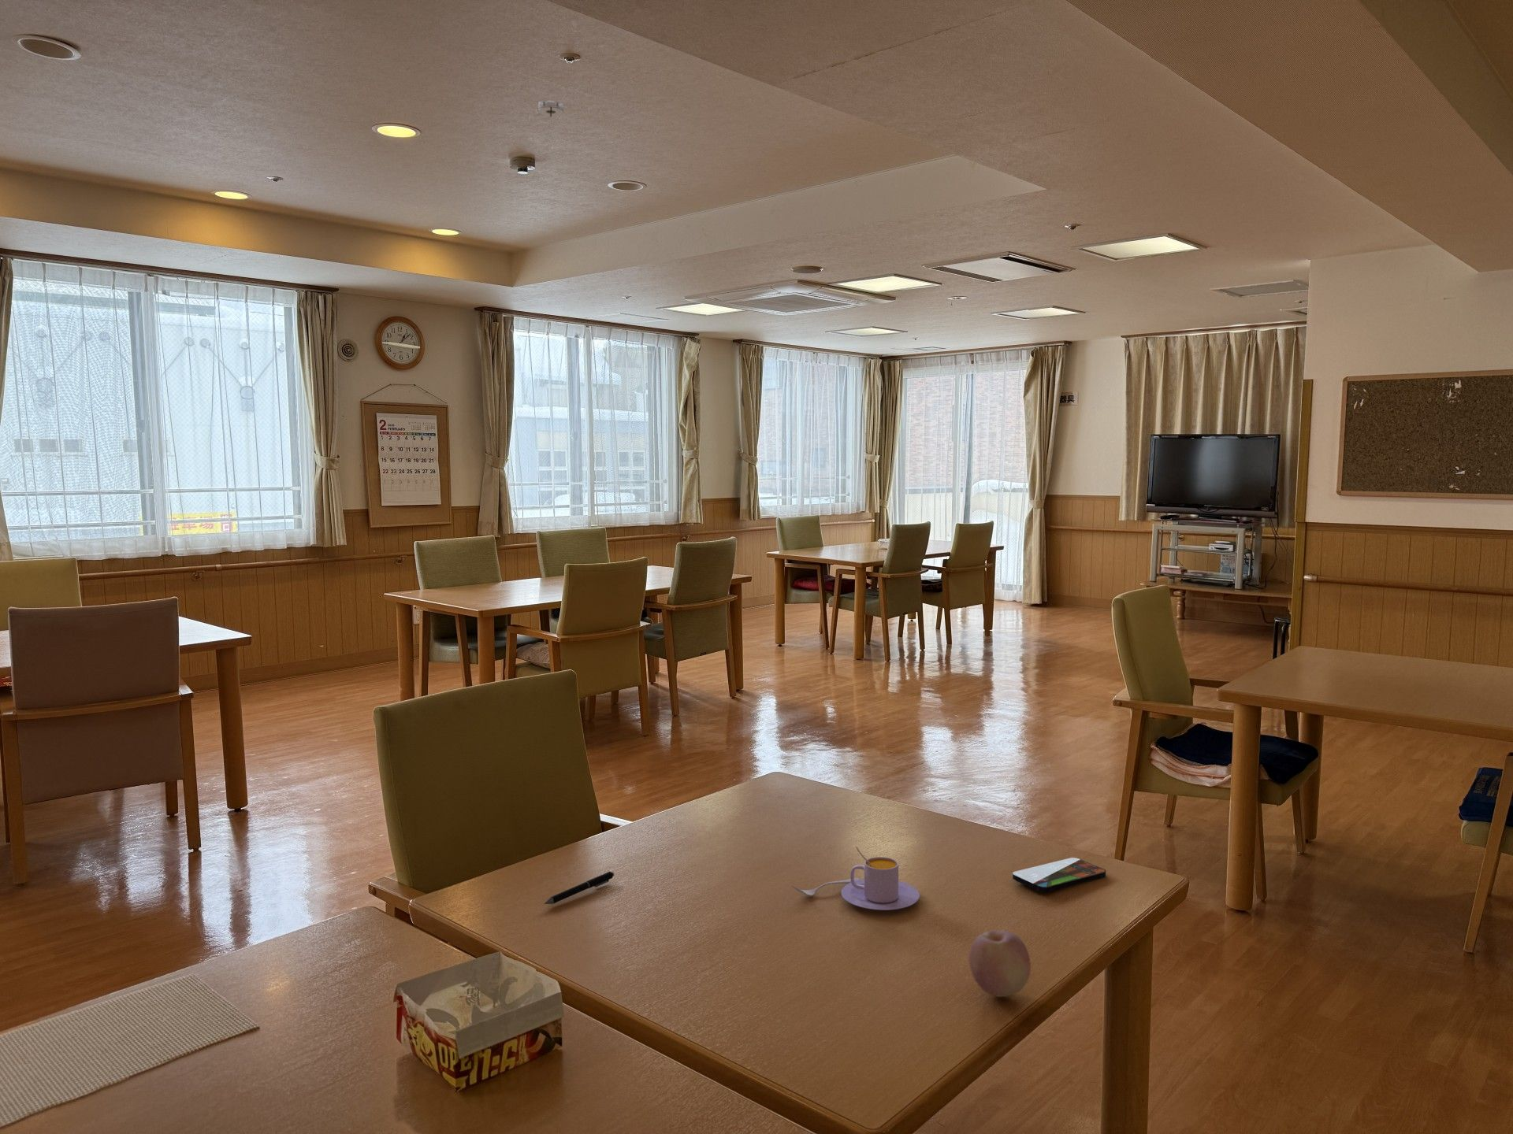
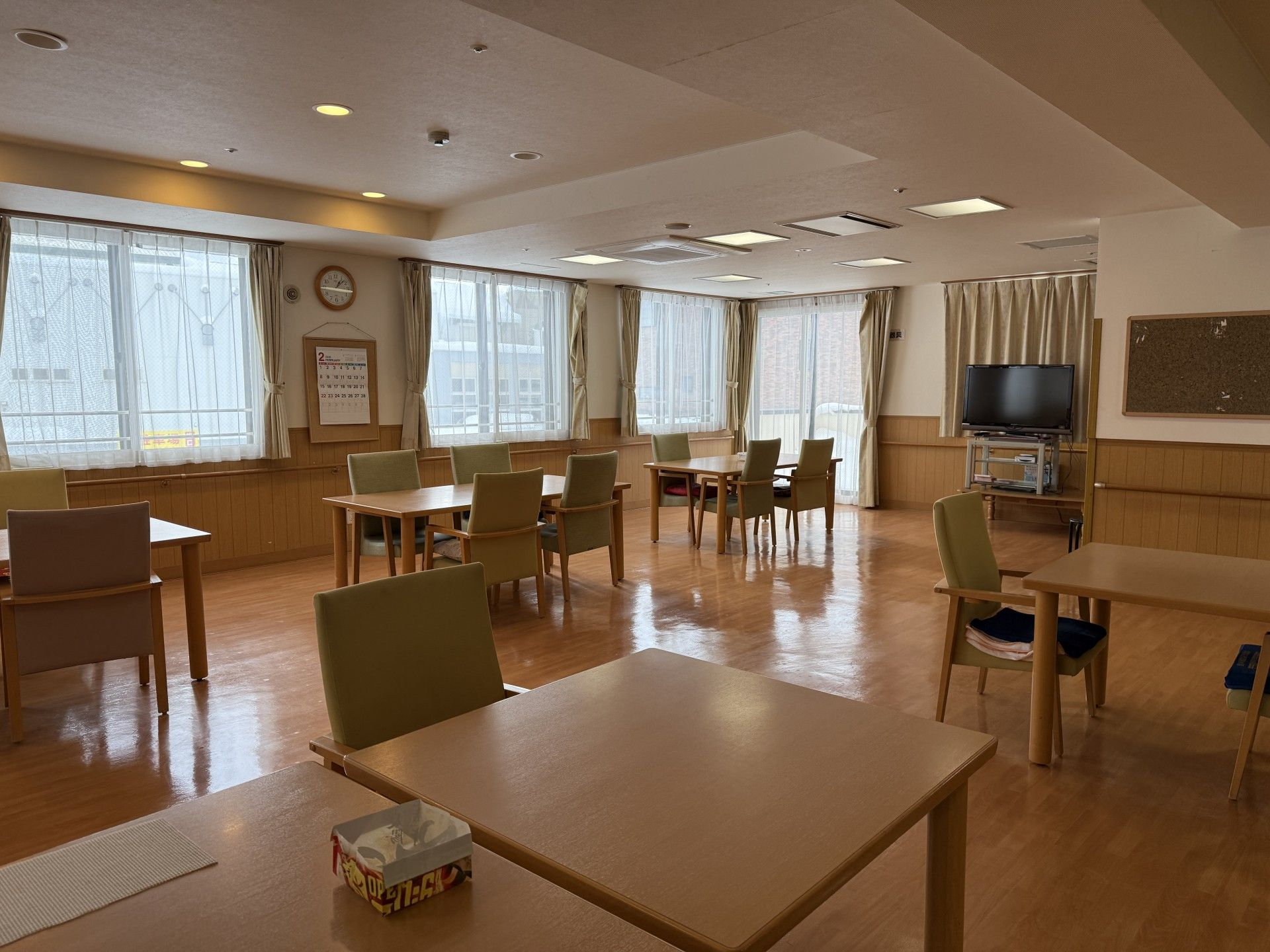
- cup [791,845,921,911]
- smartphone [1011,856,1107,893]
- smoke detector [535,99,567,118]
- pen [543,871,615,905]
- fruit [967,930,1032,998]
